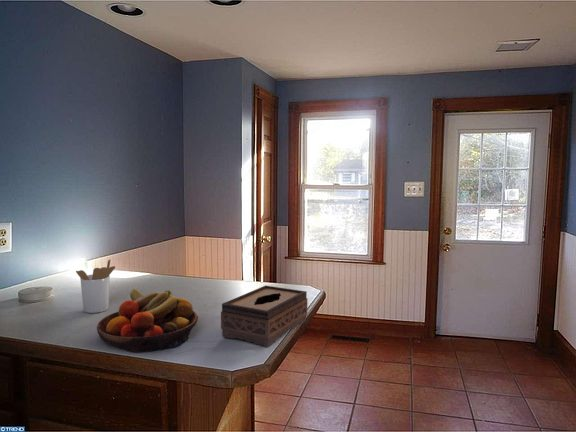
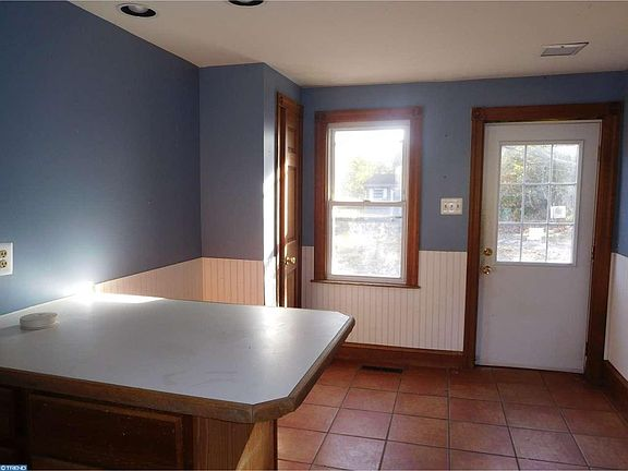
- utensil holder [75,258,116,314]
- fruit bowl [96,288,199,354]
- tissue box [220,285,308,348]
